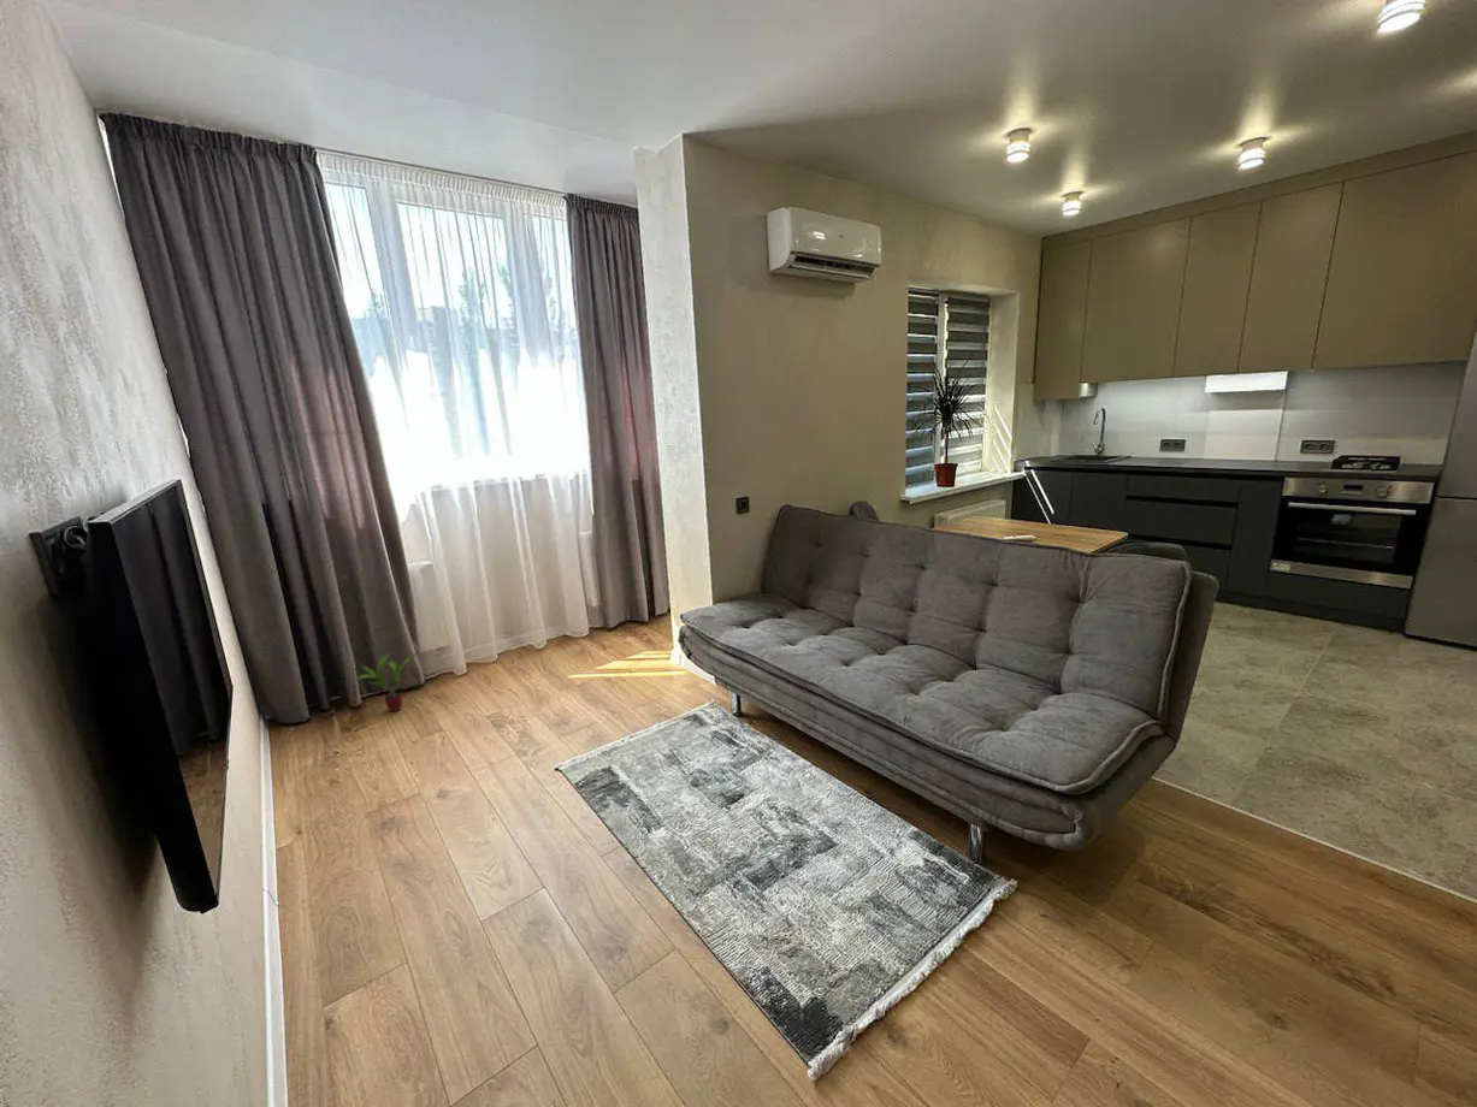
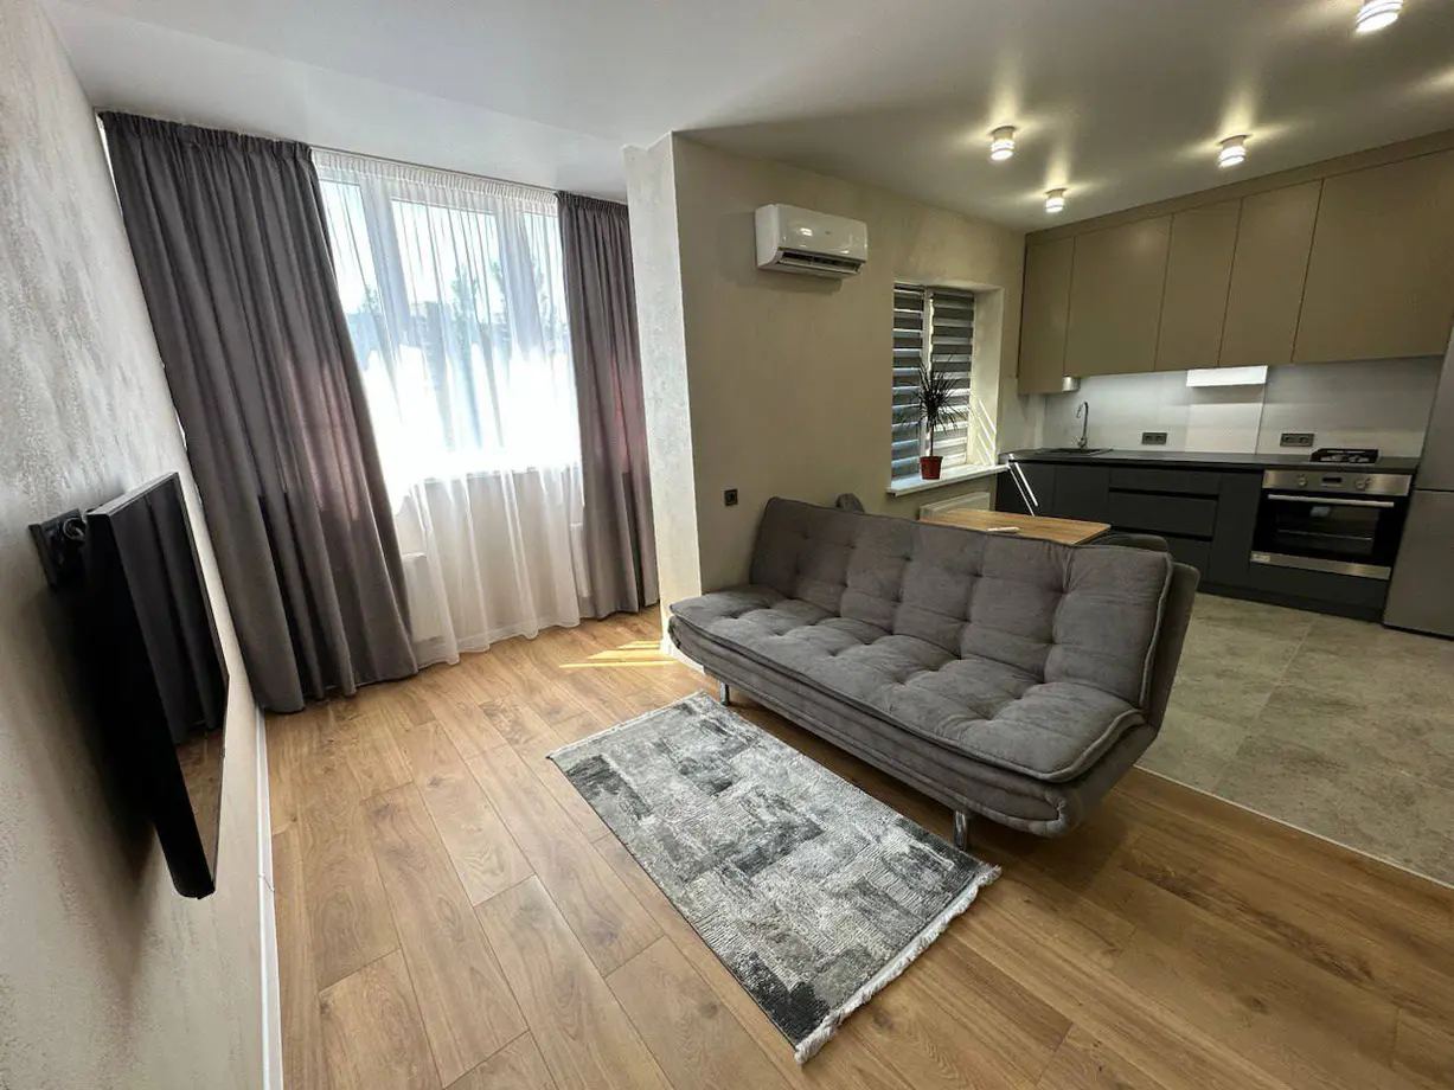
- potted plant [354,651,420,712]
